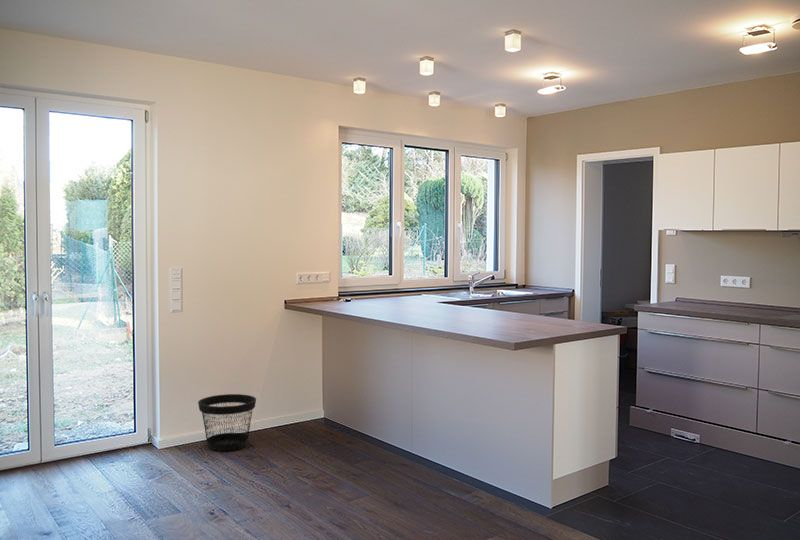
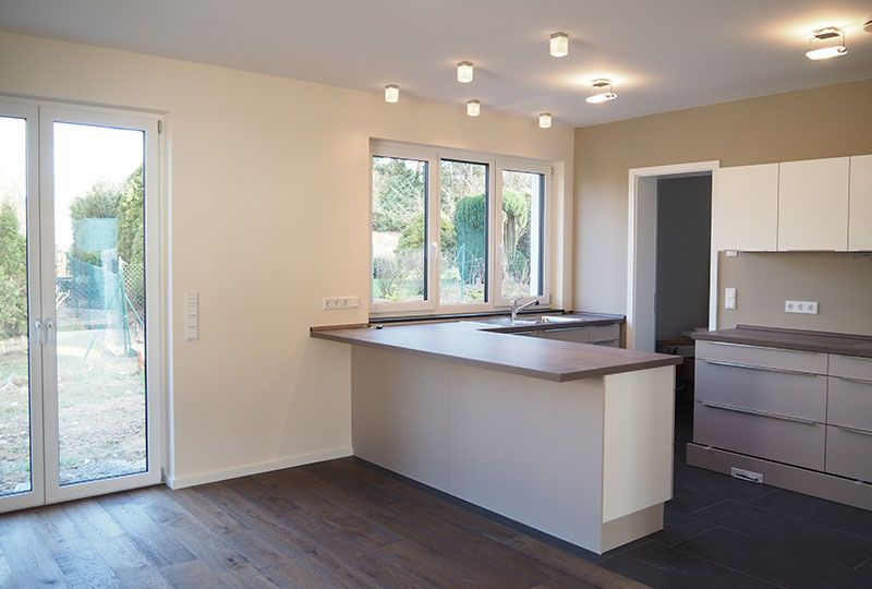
- wastebasket [197,393,257,452]
